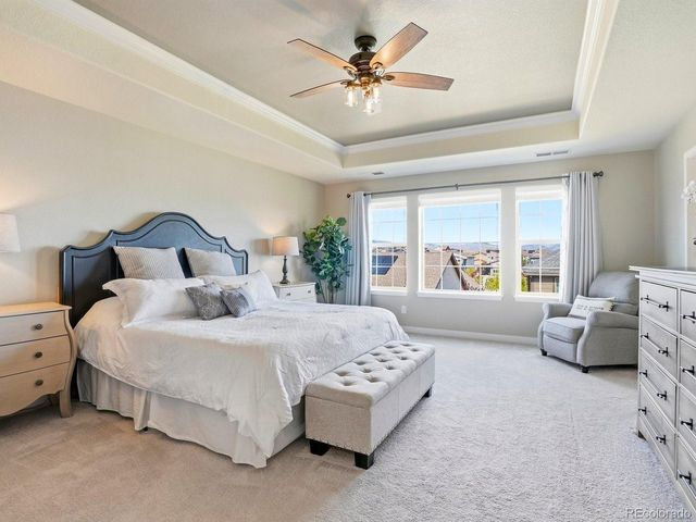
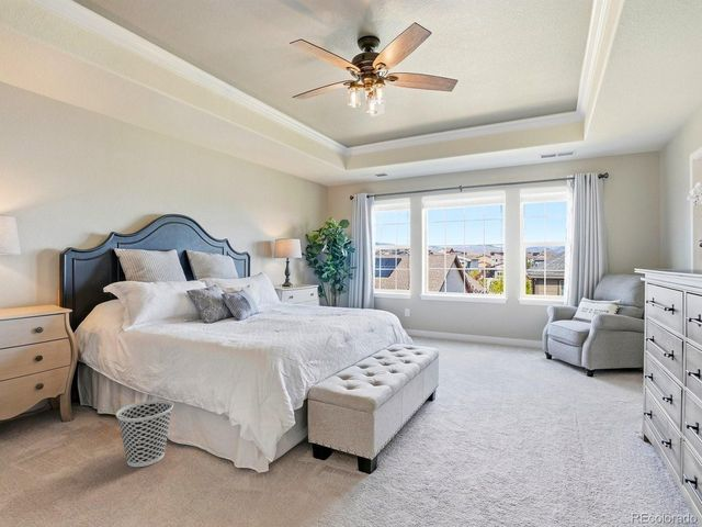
+ wastebasket [115,399,174,468]
